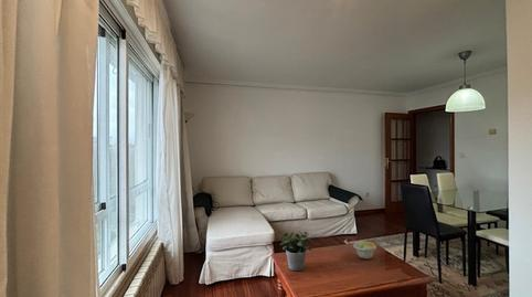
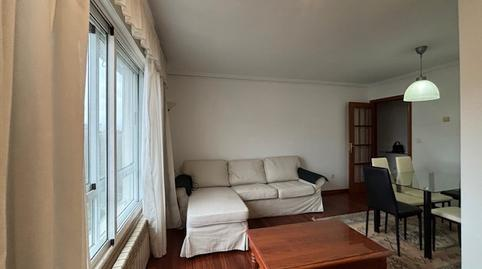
- bowl [352,241,377,261]
- potted plant [278,231,315,272]
